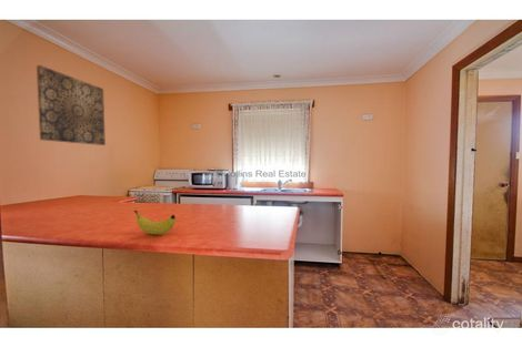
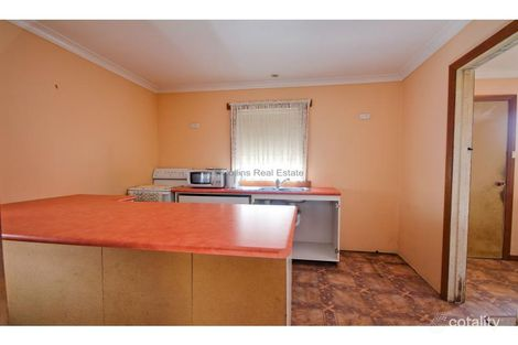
- wall art [36,64,107,146]
- fruit [133,210,177,235]
